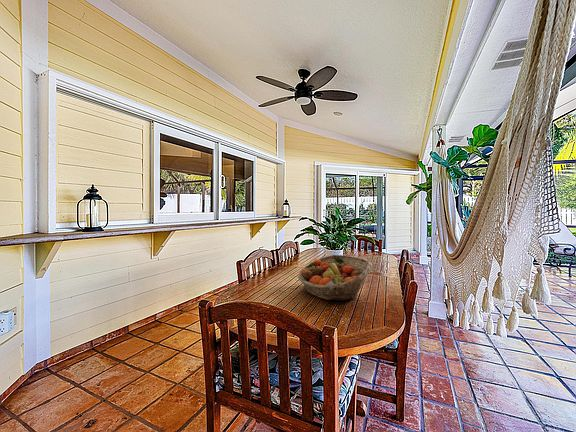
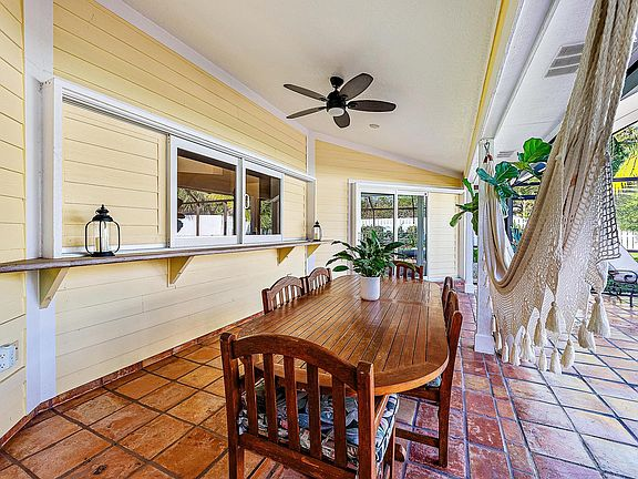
- fruit basket [297,254,373,301]
